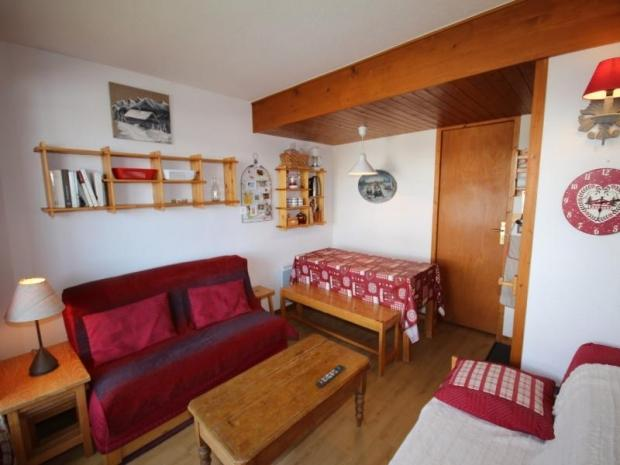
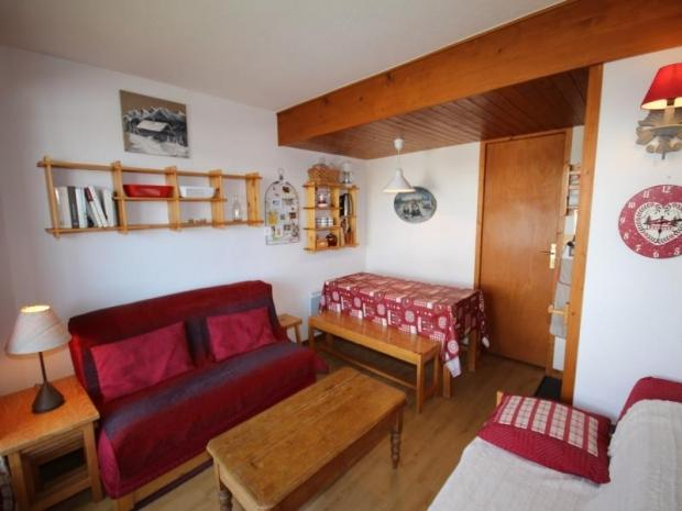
- remote control [315,364,346,388]
